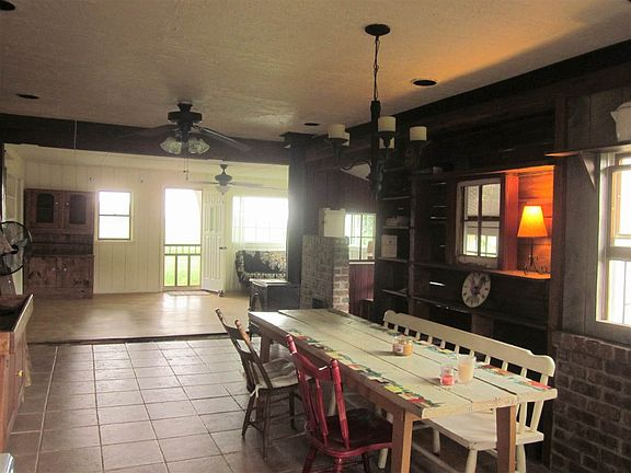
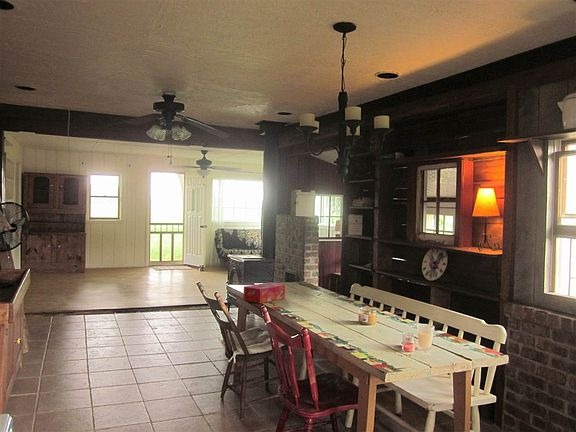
+ tissue box [243,282,286,304]
